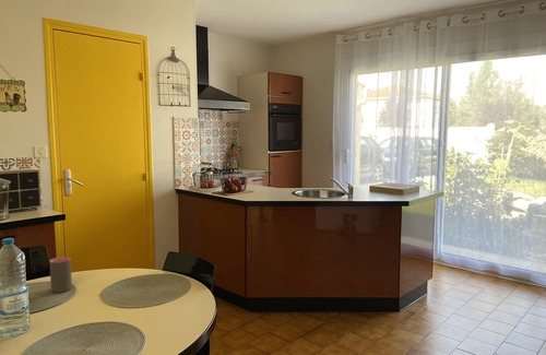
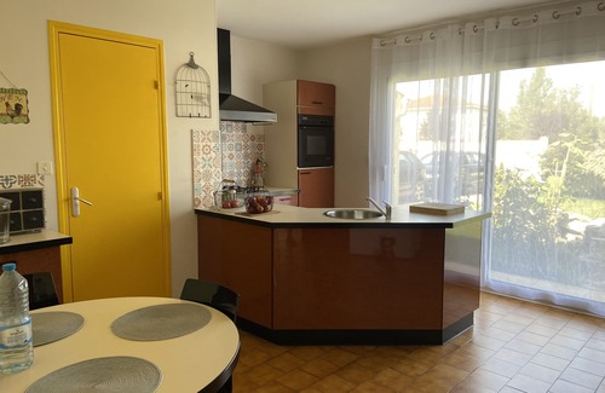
- cup [49,256,73,294]
